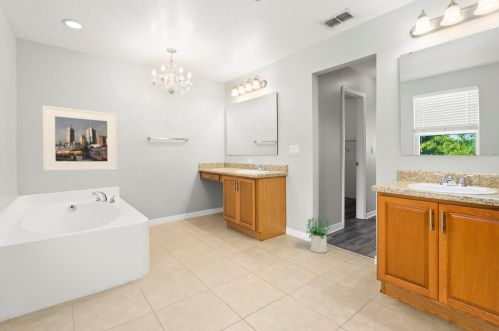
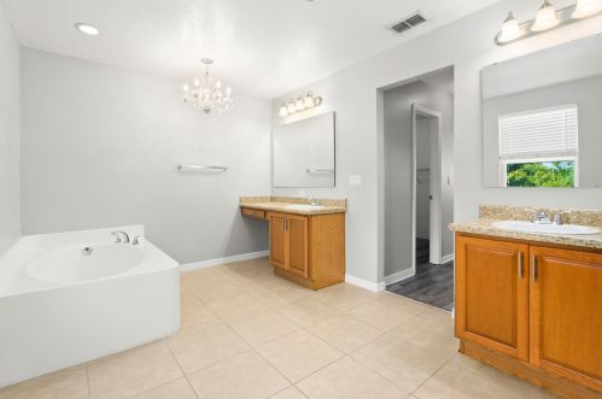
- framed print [42,105,118,172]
- potted plant [305,217,332,254]
